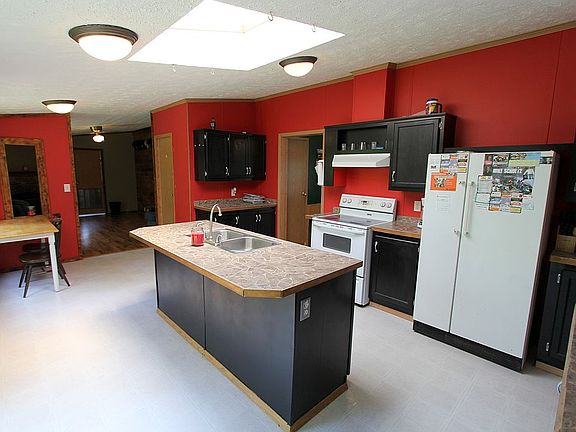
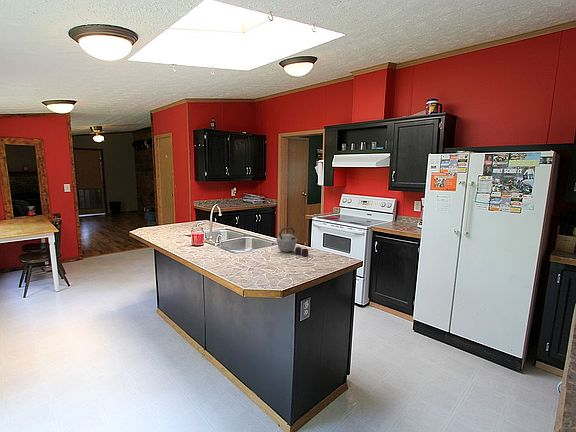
+ kettle [275,226,309,258]
